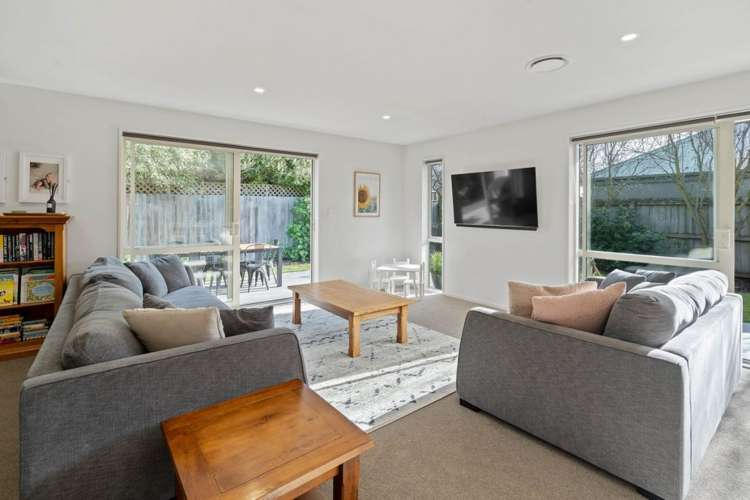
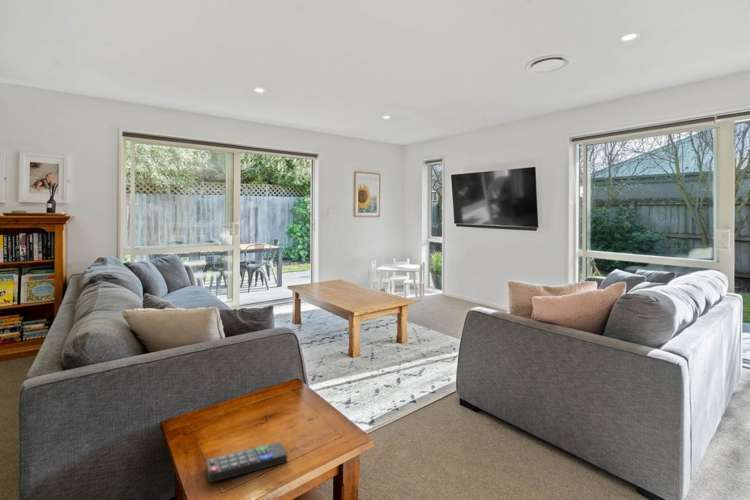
+ remote control [205,441,288,483]
